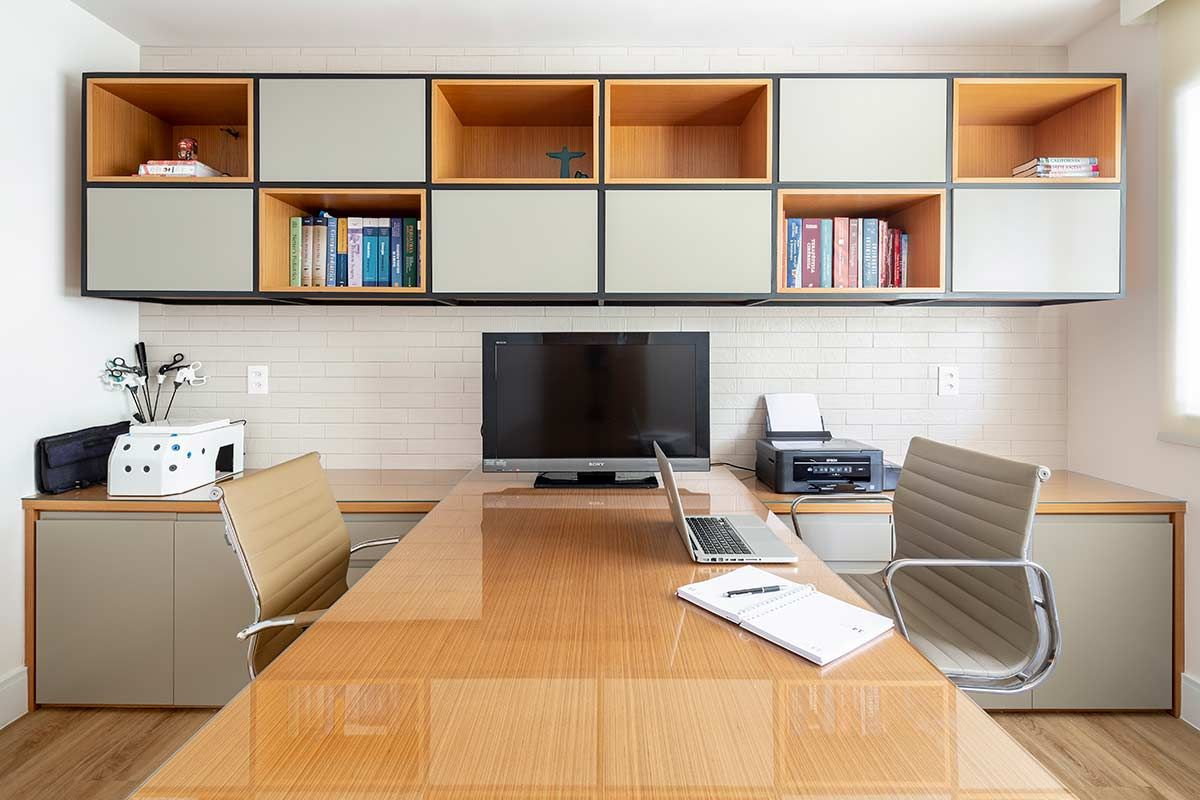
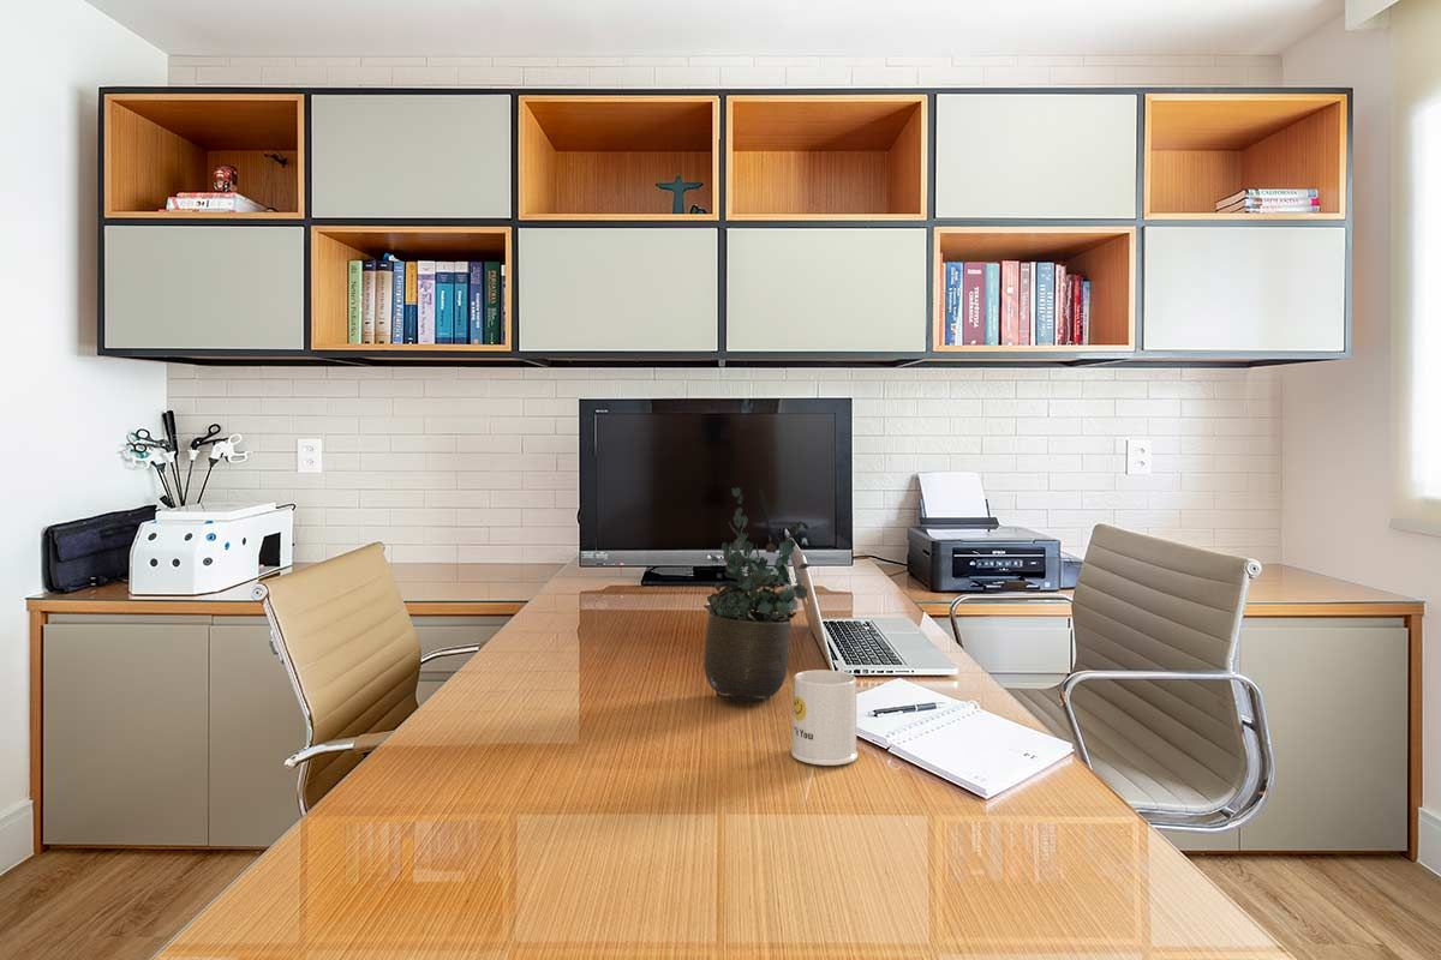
+ mug [790,668,859,767]
+ potted plant [702,486,811,704]
